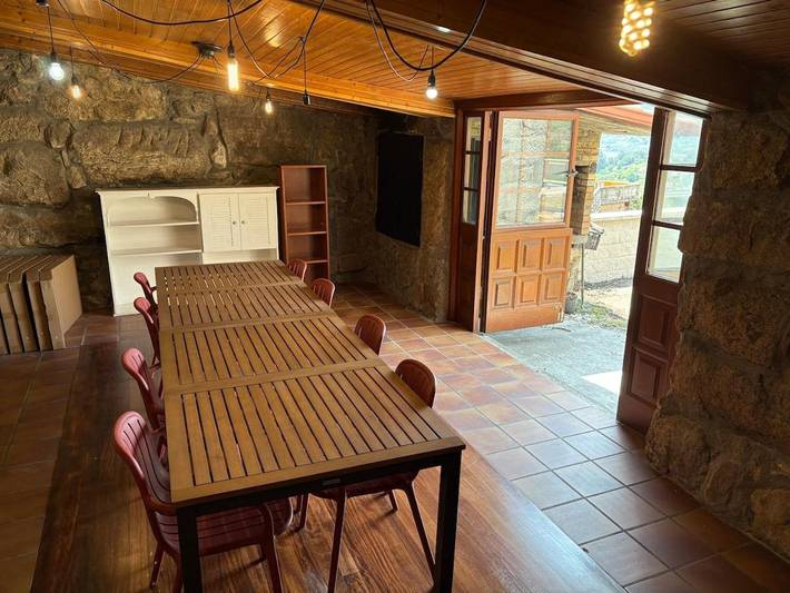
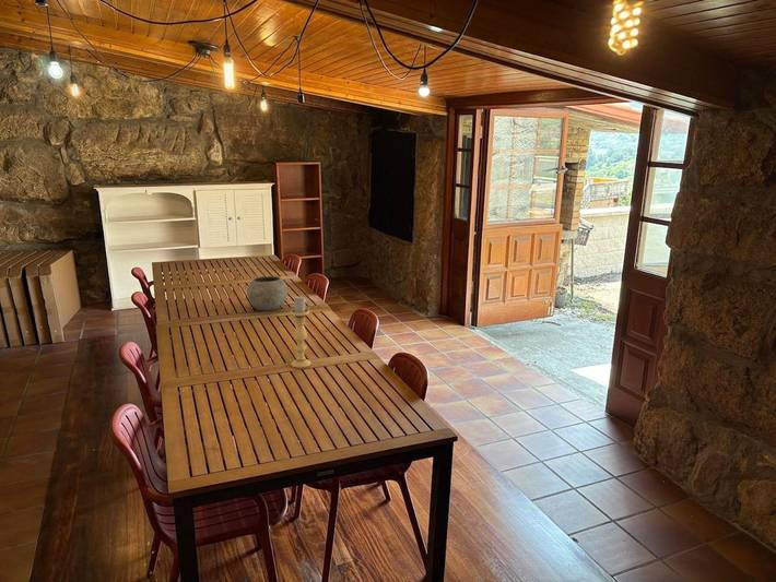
+ candle holder [290,295,311,369]
+ bowl [246,275,289,311]
